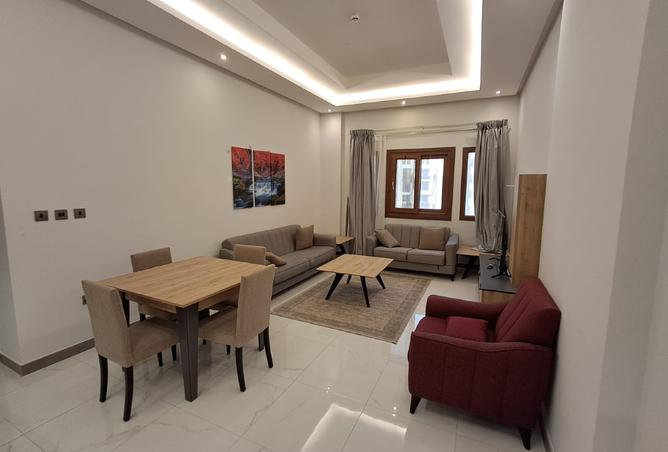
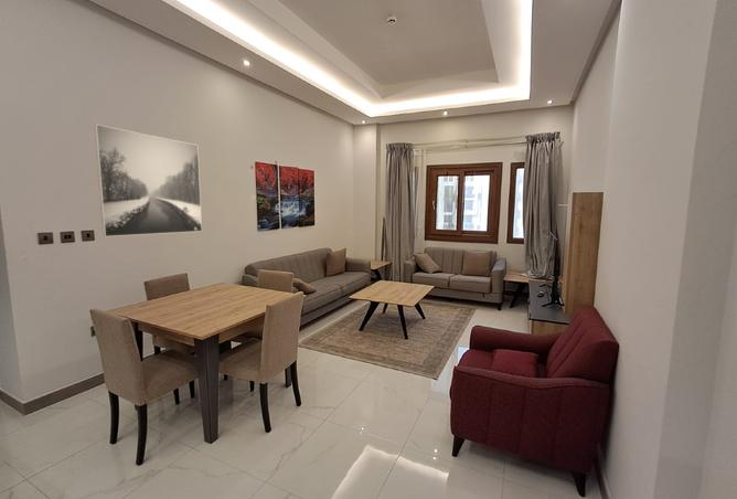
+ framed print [93,124,203,237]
